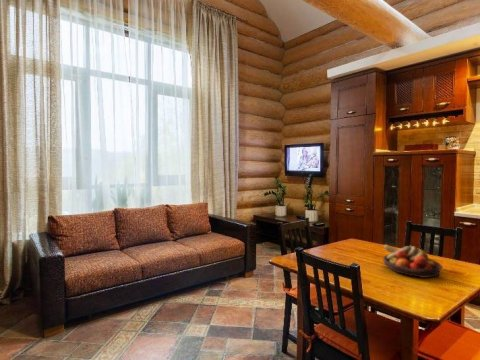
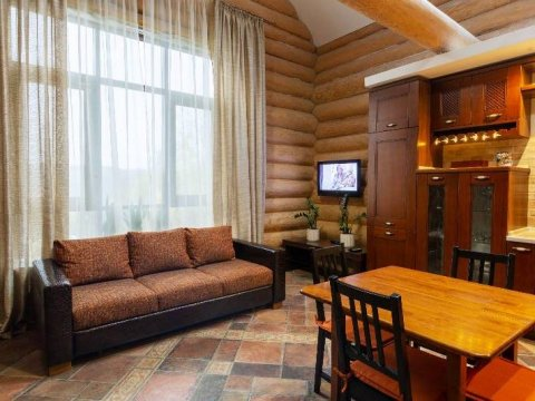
- fruit bowl [382,244,444,279]
